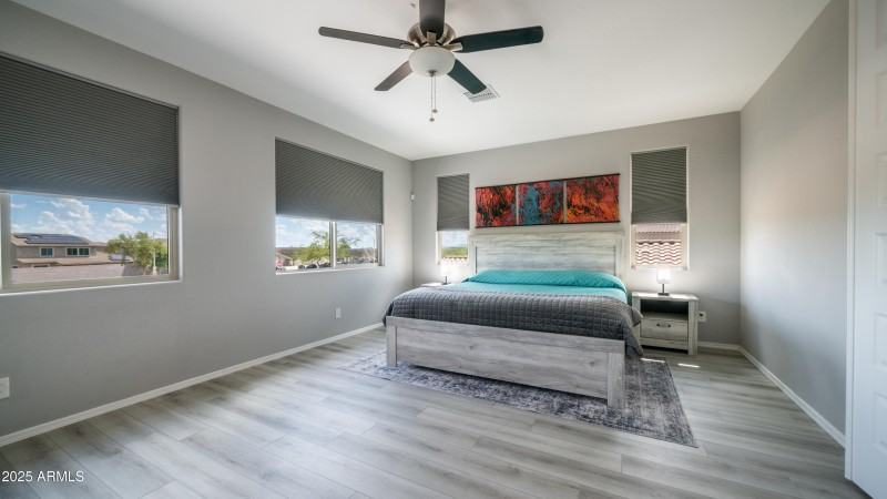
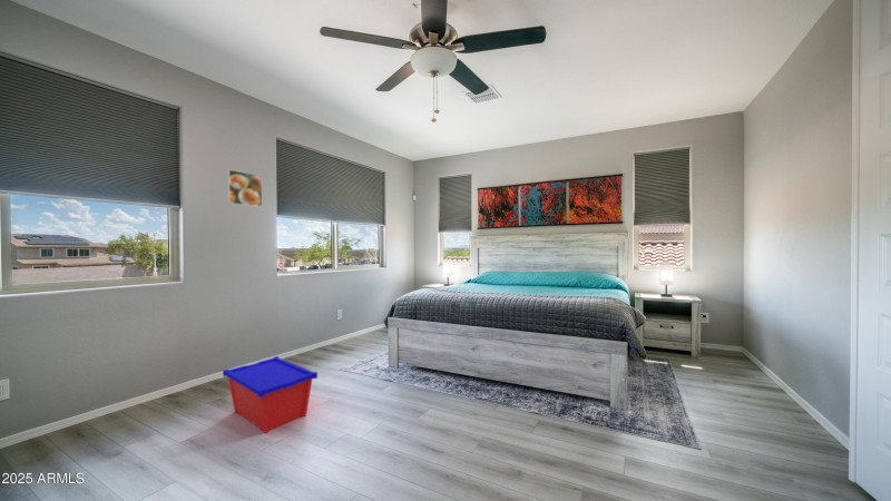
+ storage bin [222,355,319,434]
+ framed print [226,168,263,208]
